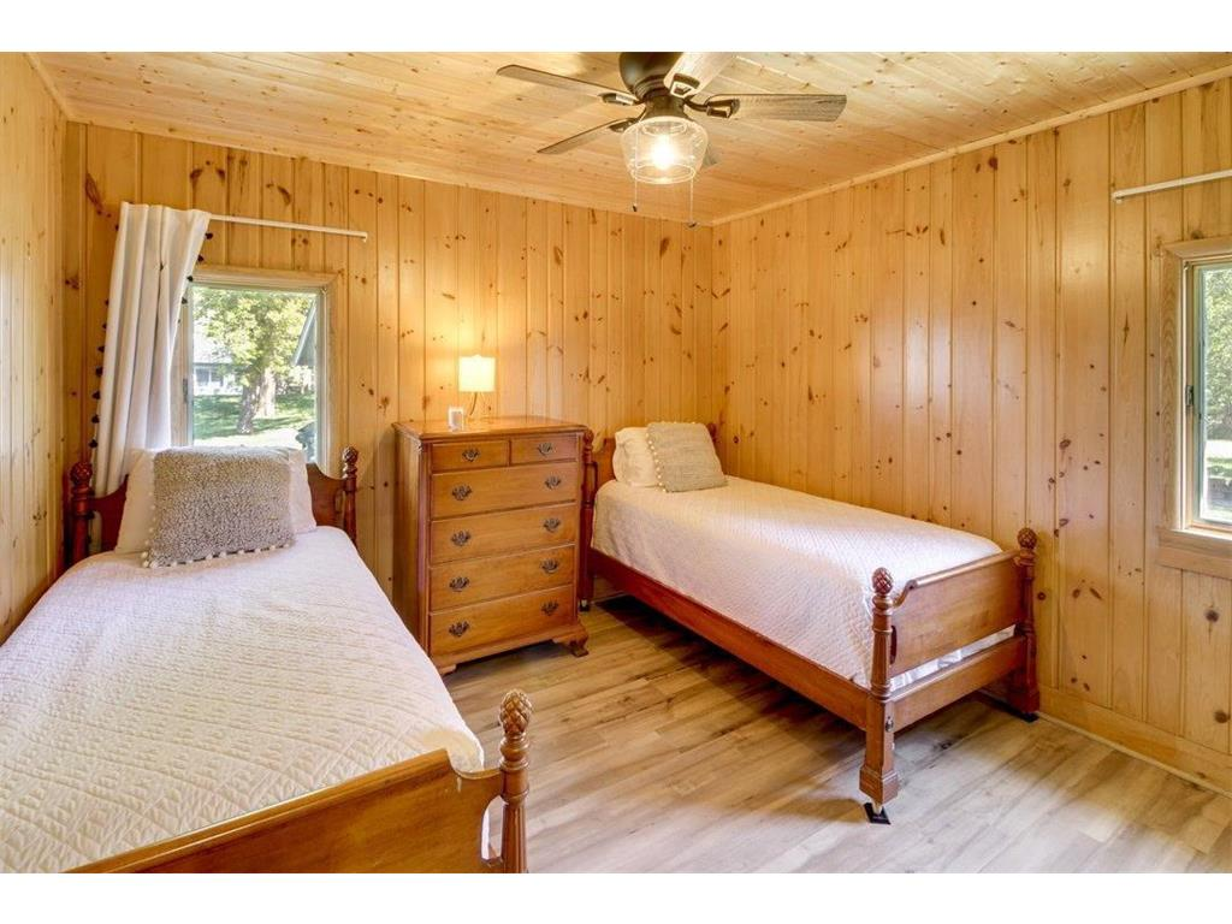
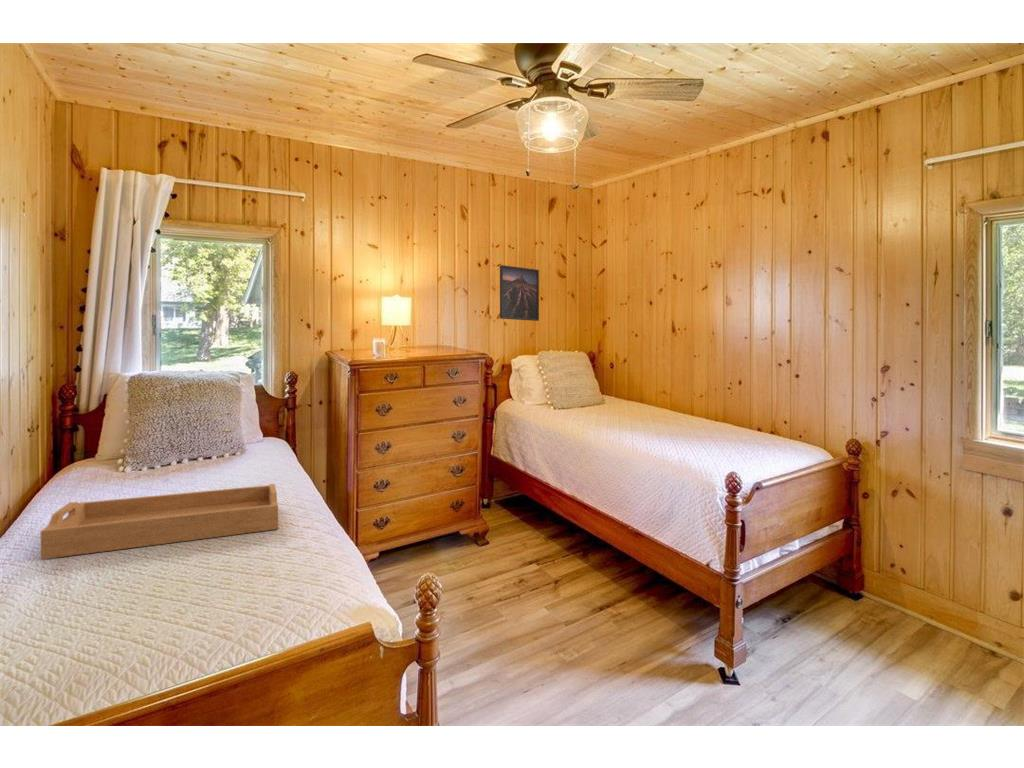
+ serving tray [40,483,279,560]
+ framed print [499,264,540,322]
